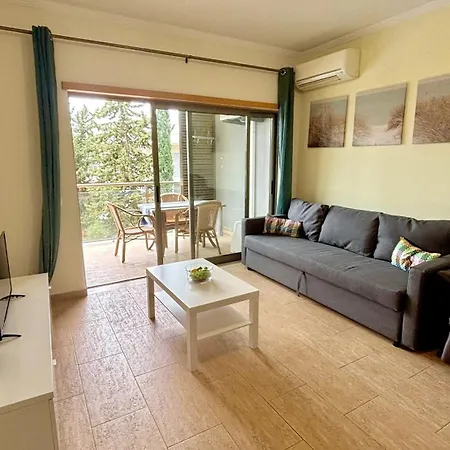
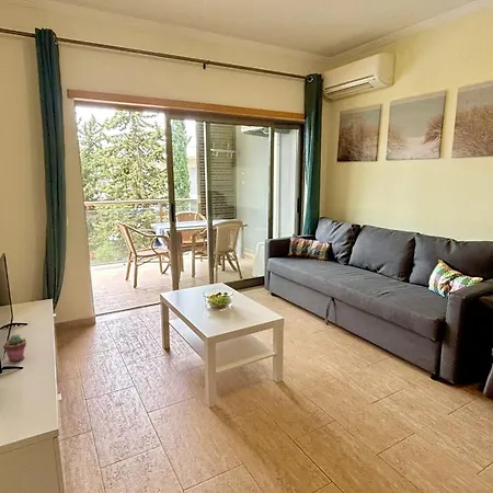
+ potted succulent [2,333,27,363]
